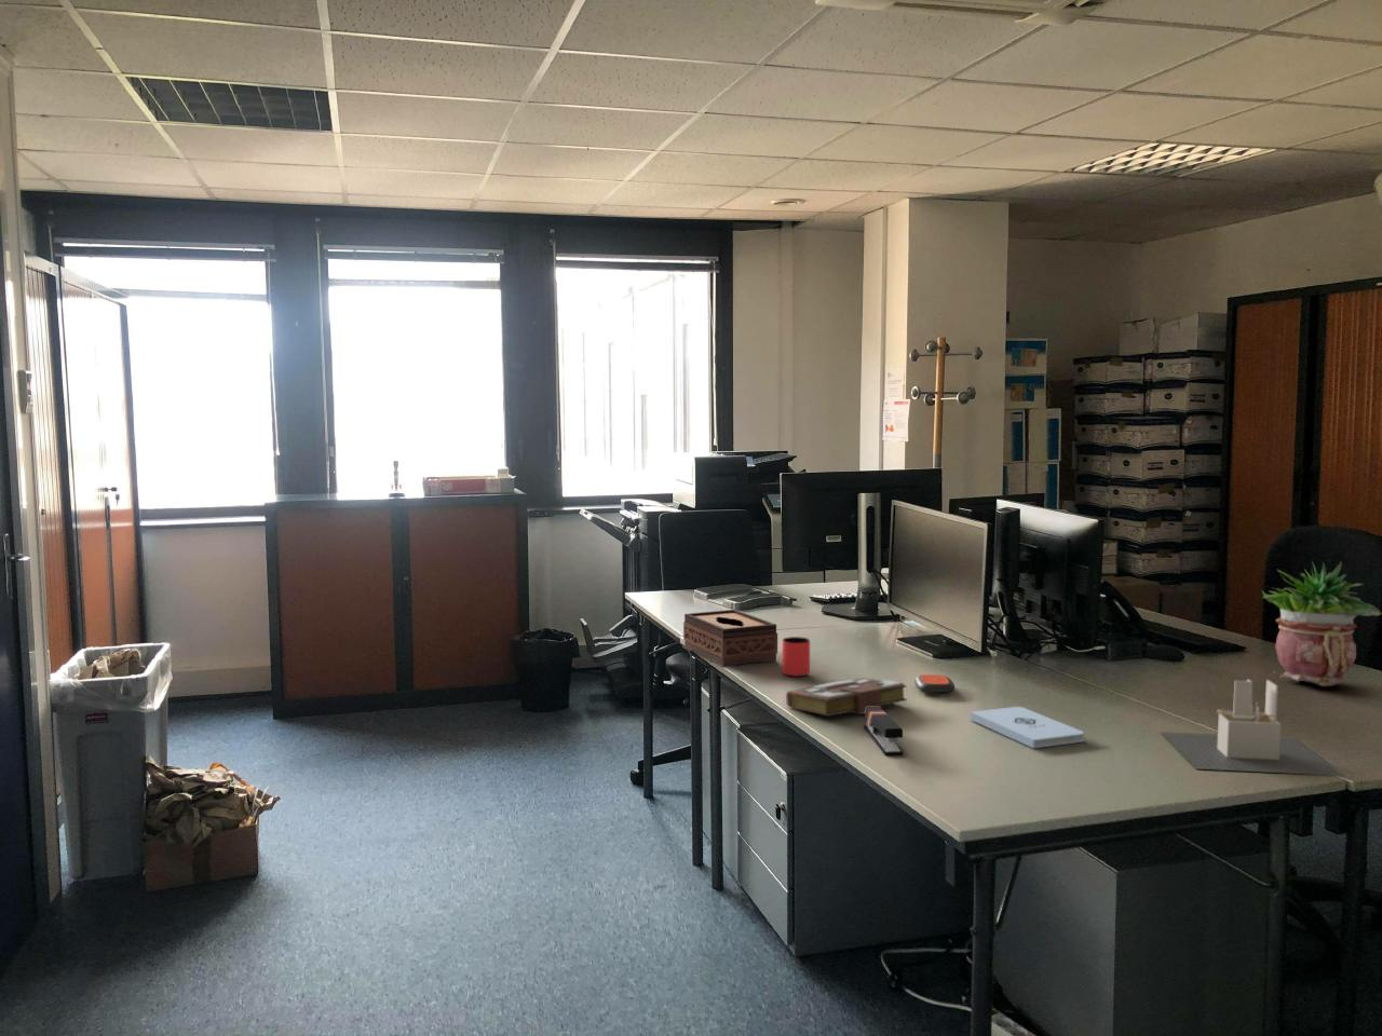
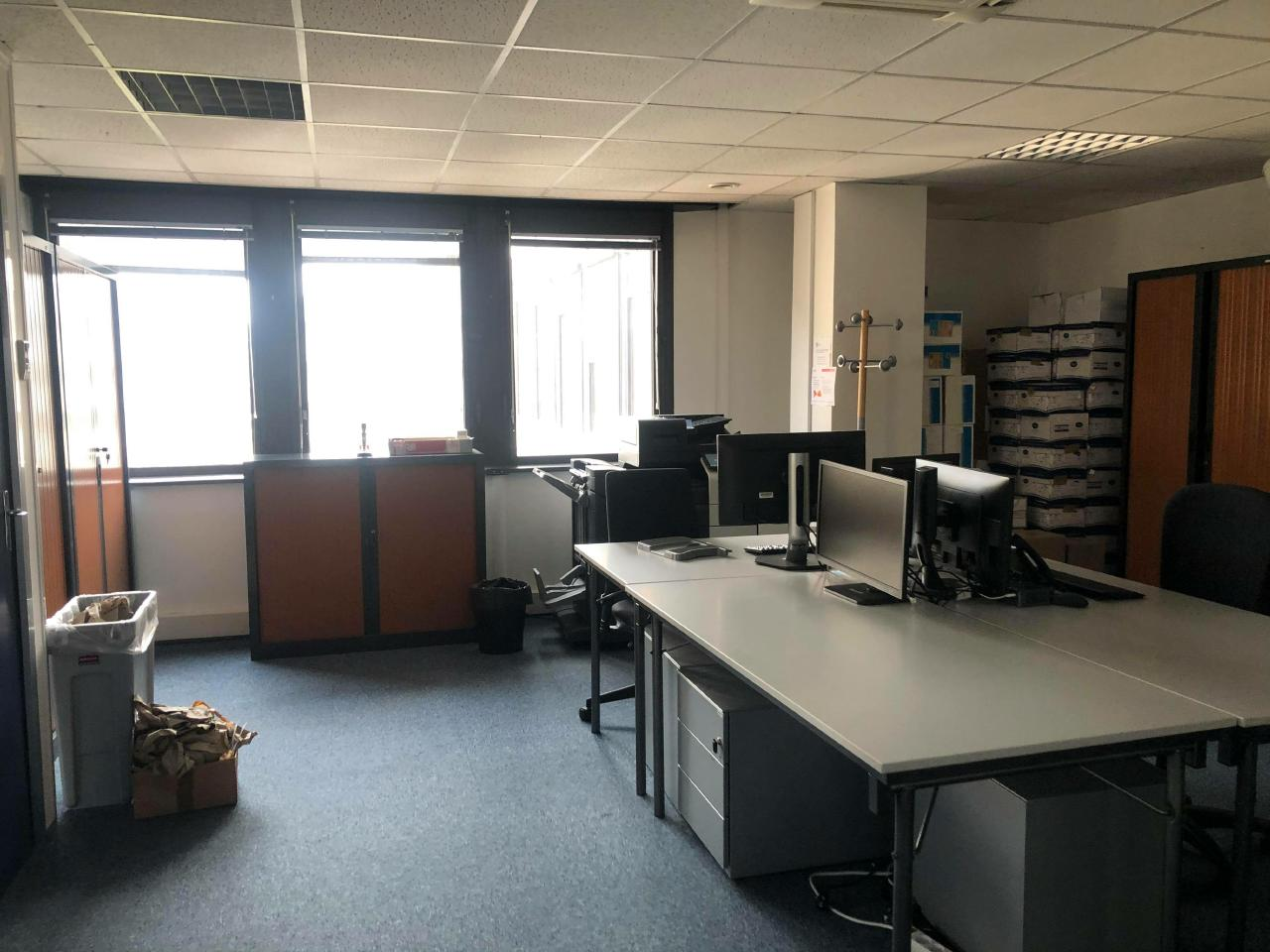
- remote control [913,674,957,695]
- tissue box [682,608,778,668]
- potted plant [1261,560,1382,688]
- notepad [970,706,1085,749]
- cup [780,636,811,678]
- book [785,677,908,717]
- utensil holder [1160,678,1345,777]
- stapler [863,707,903,756]
